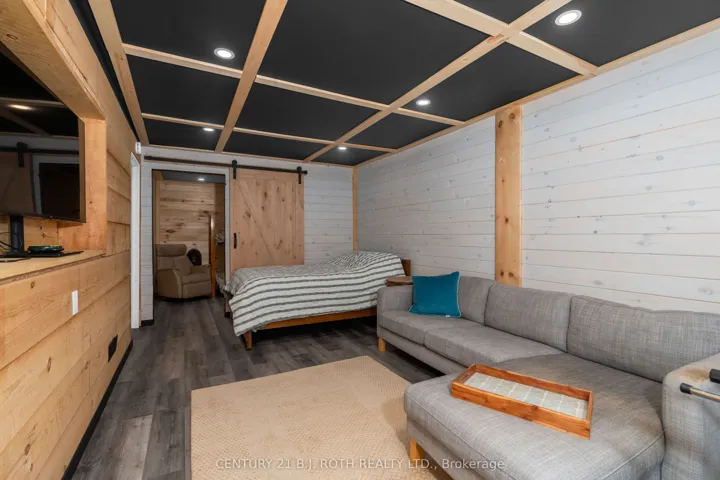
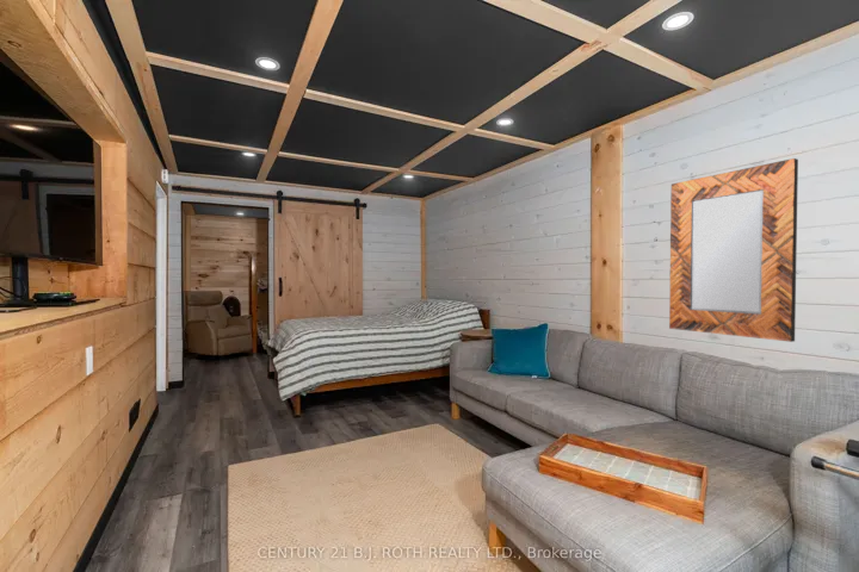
+ home mirror [668,157,799,343]
